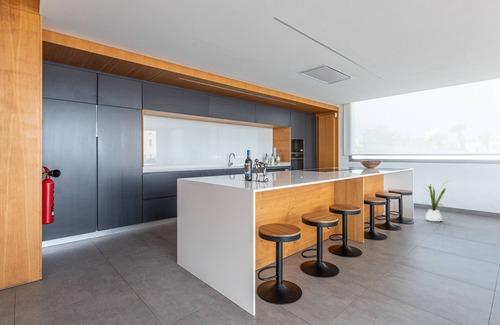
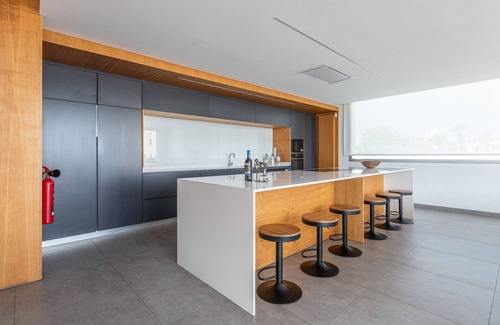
- house plant [421,180,450,222]
